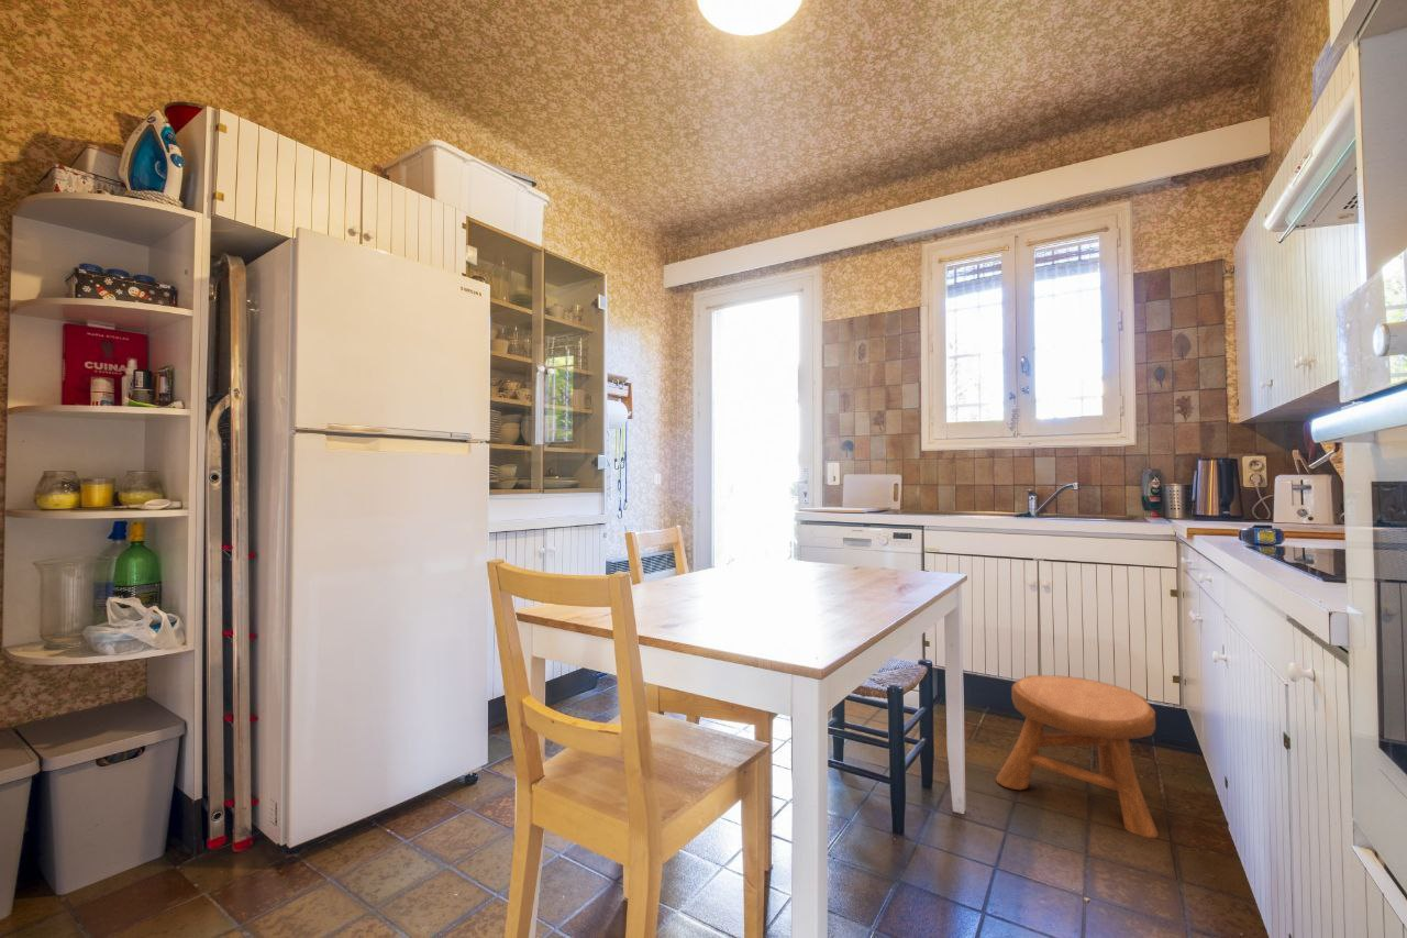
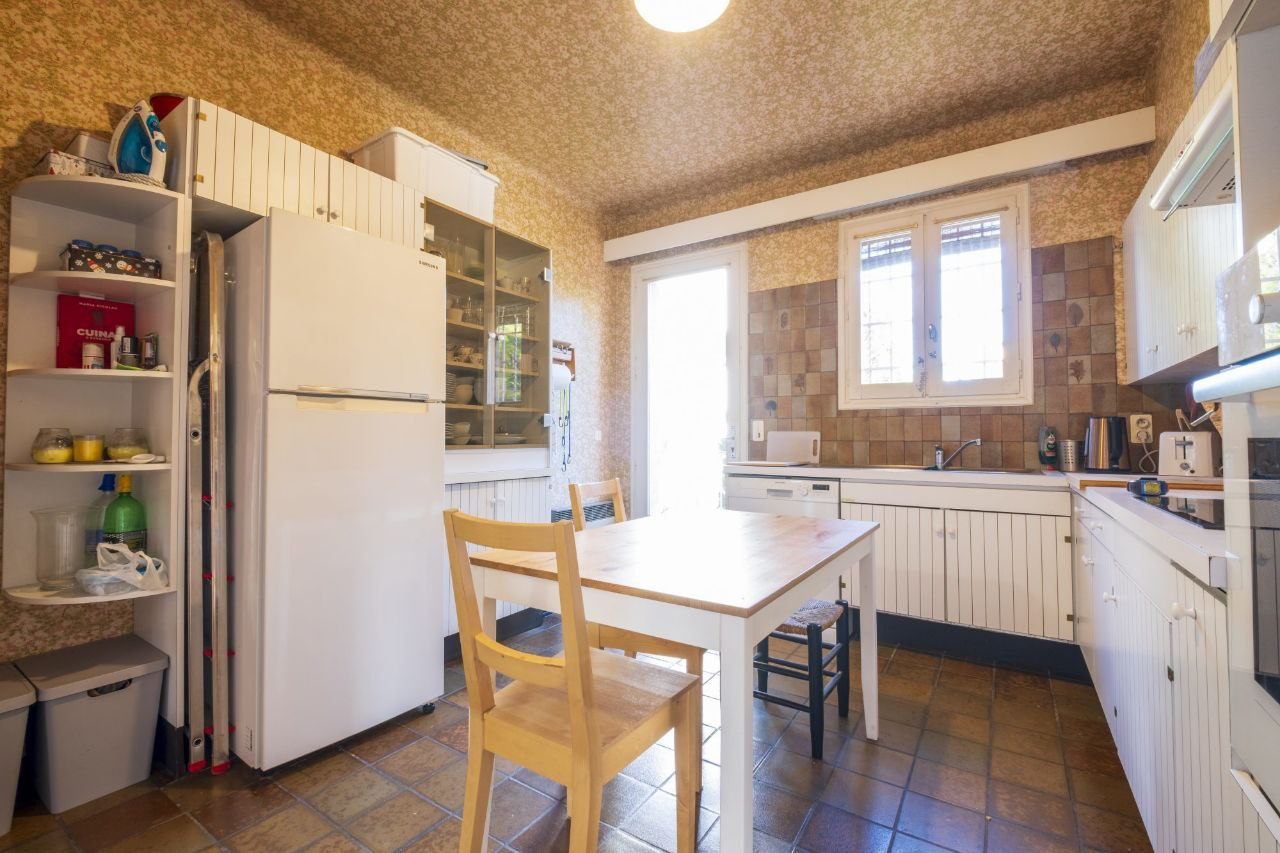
- stool [995,674,1160,839]
